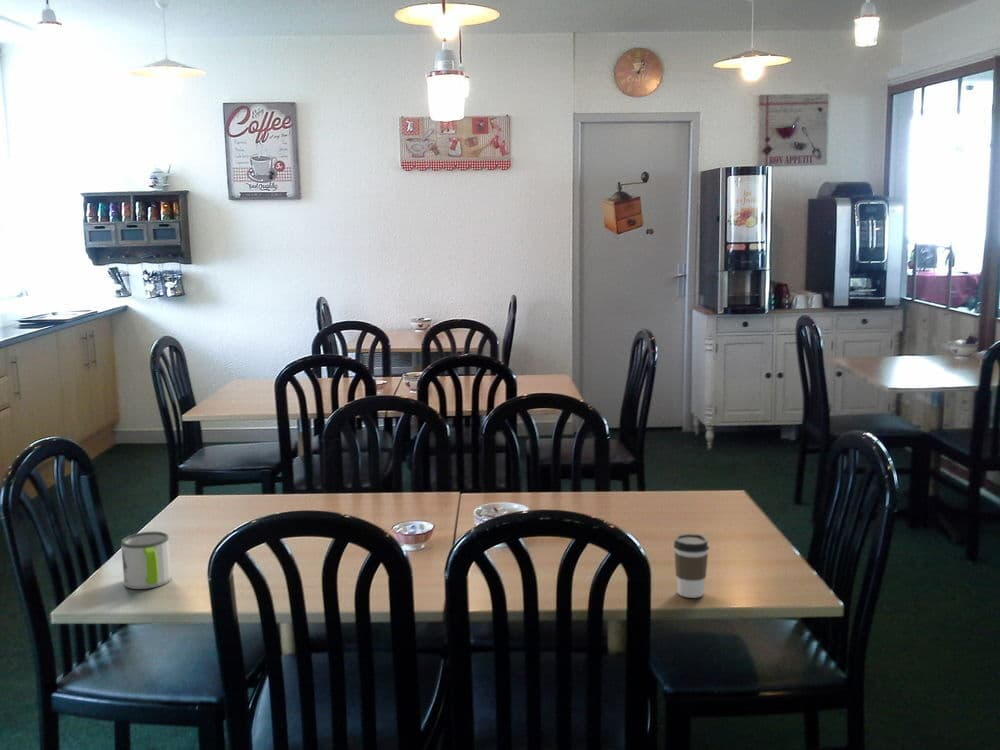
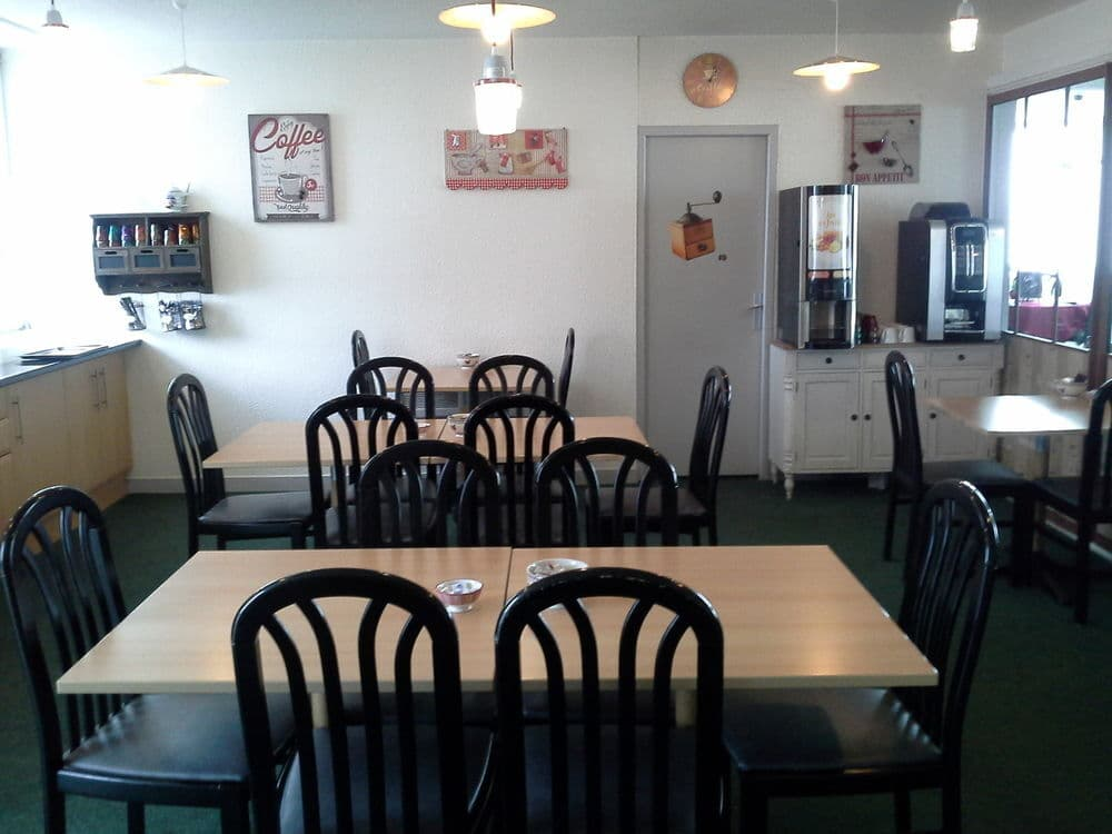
- mug [120,531,172,590]
- coffee cup [673,533,710,599]
